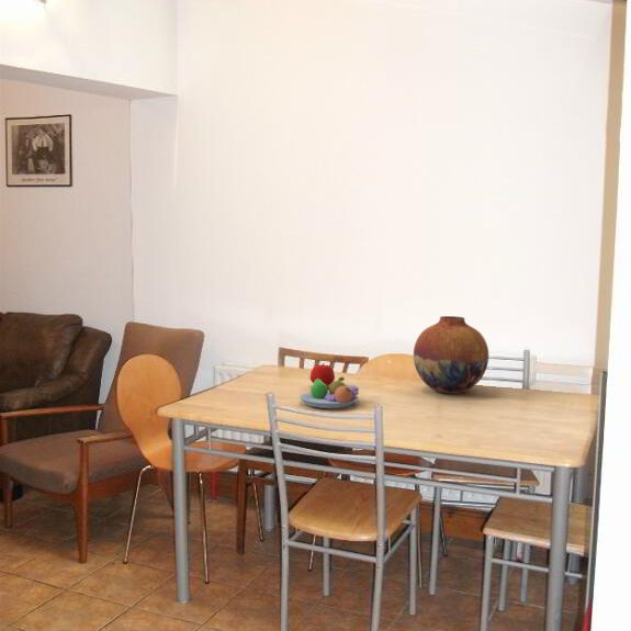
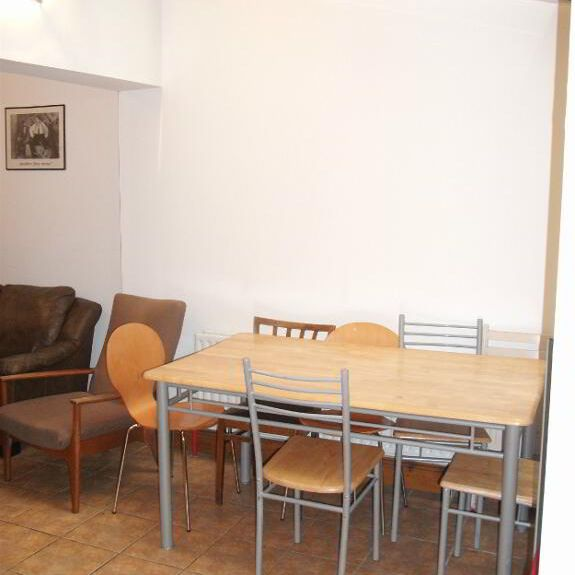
- apple [309,362,336,386]
- vase [413,315,489,395]
- fruit bowl [297,375,360,409]
